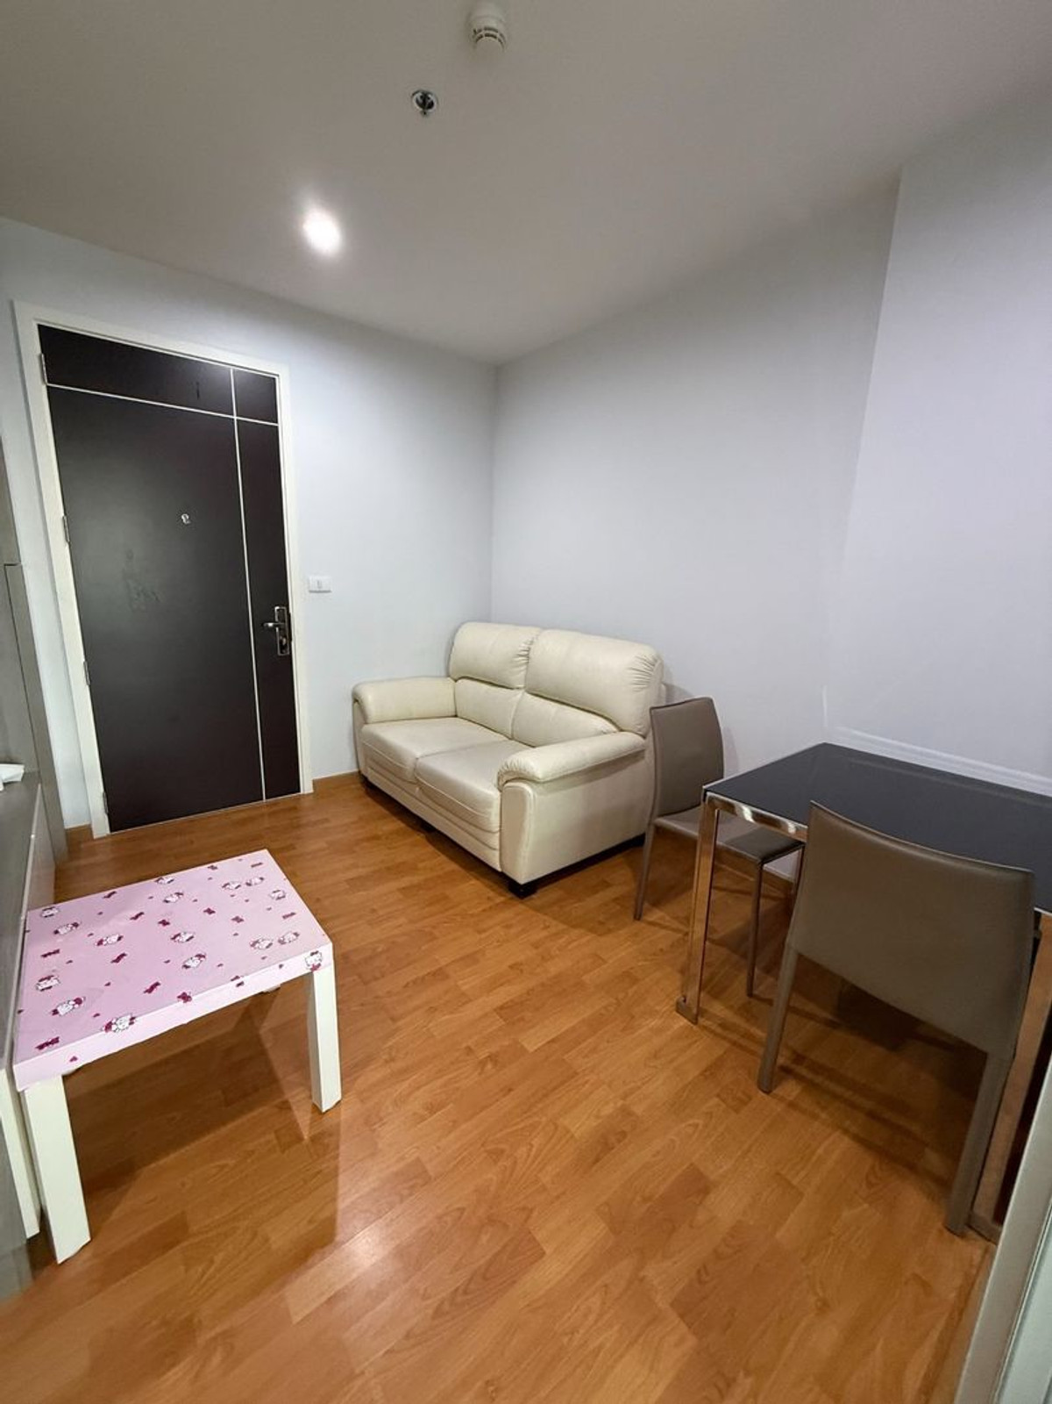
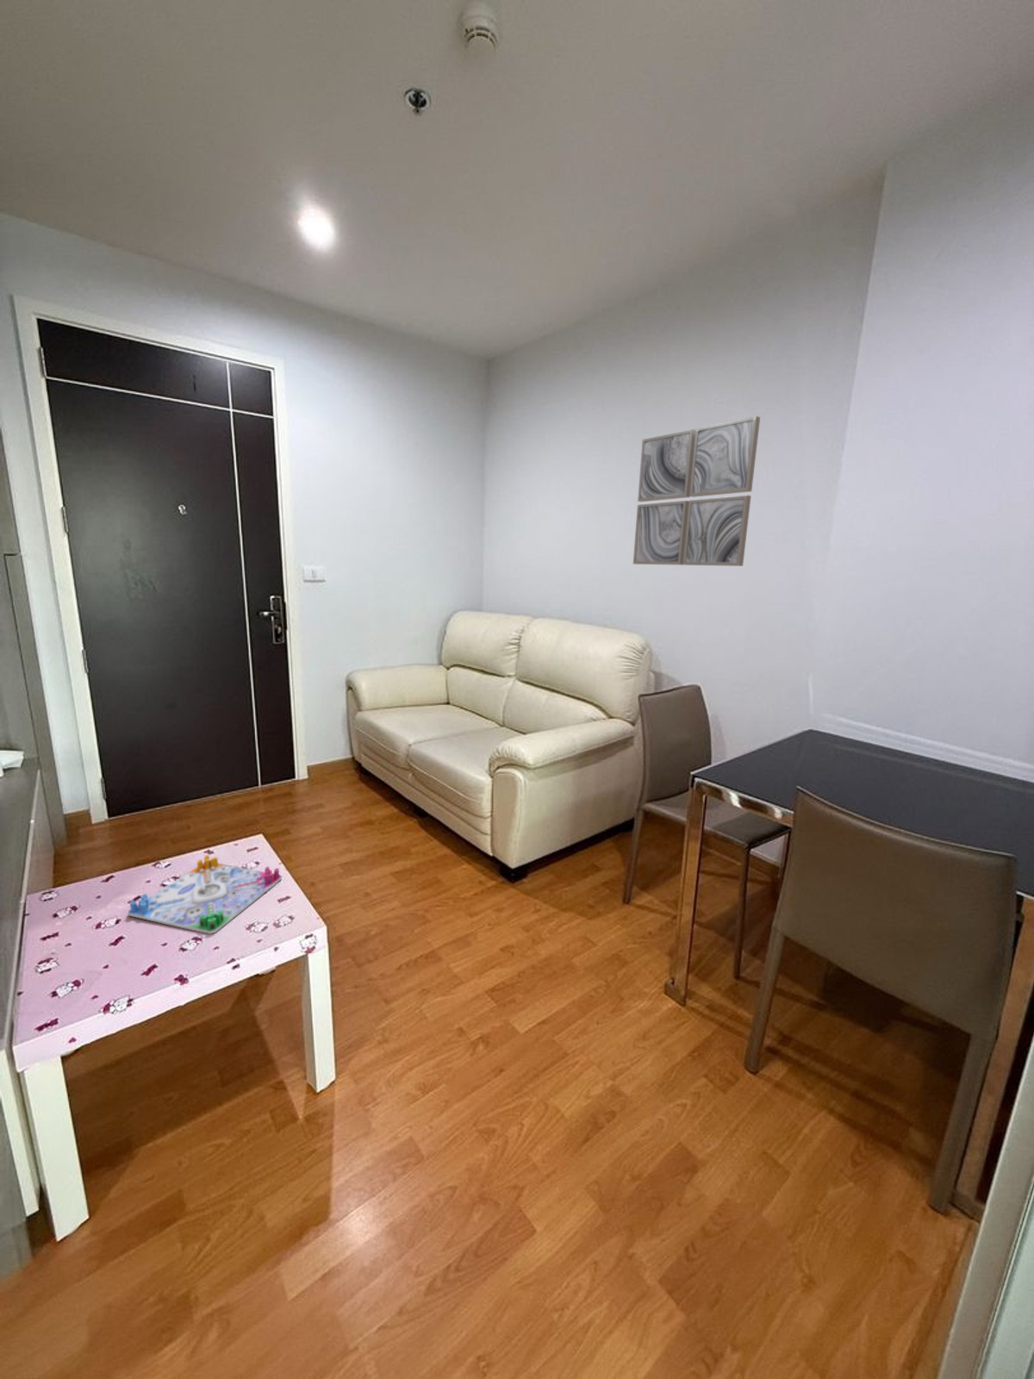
+ wall art [632,416,761,567]
+ board game [127,855,282,935]
